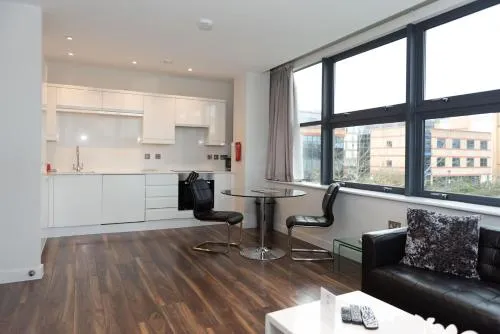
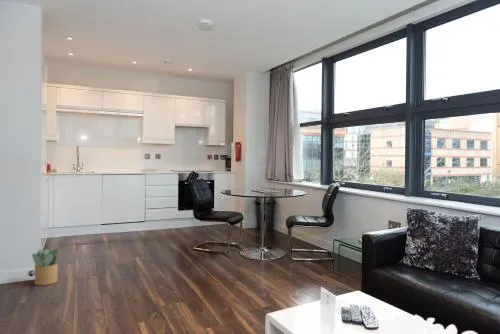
+ potted plant [30,247,59,286]
